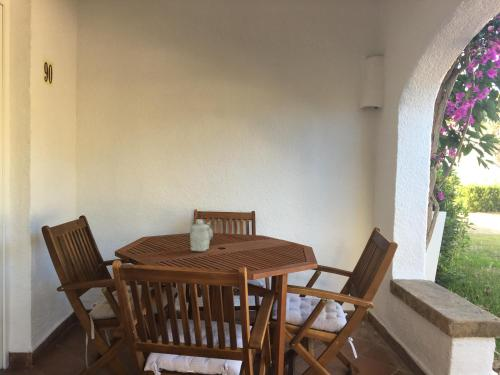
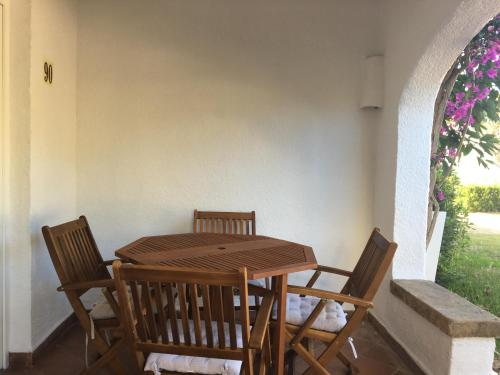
- teapot [189,218,214,252]
